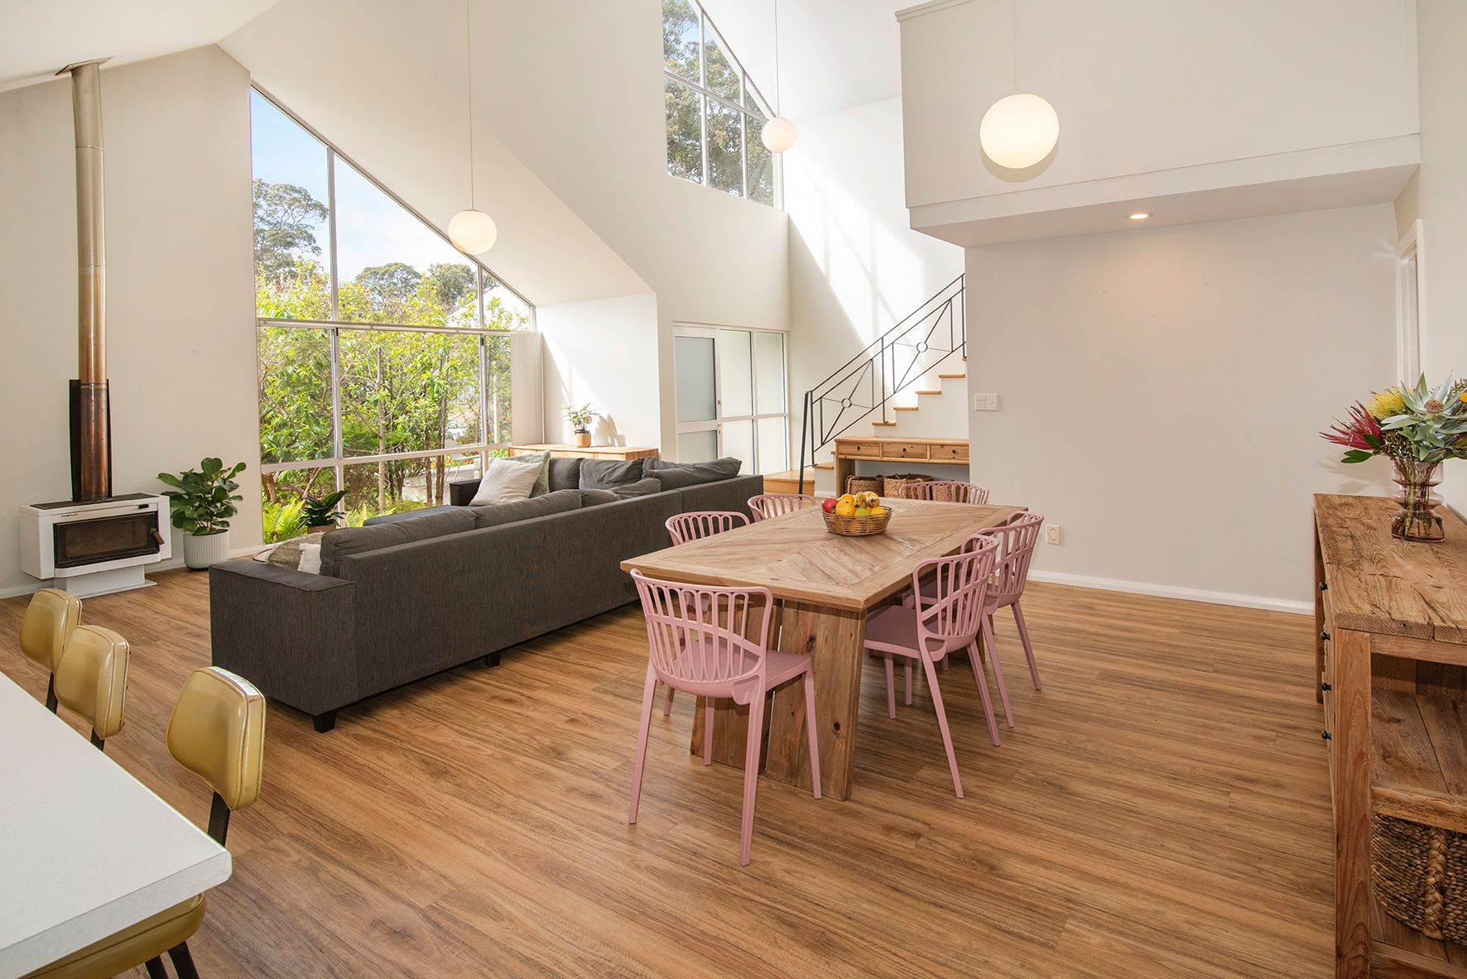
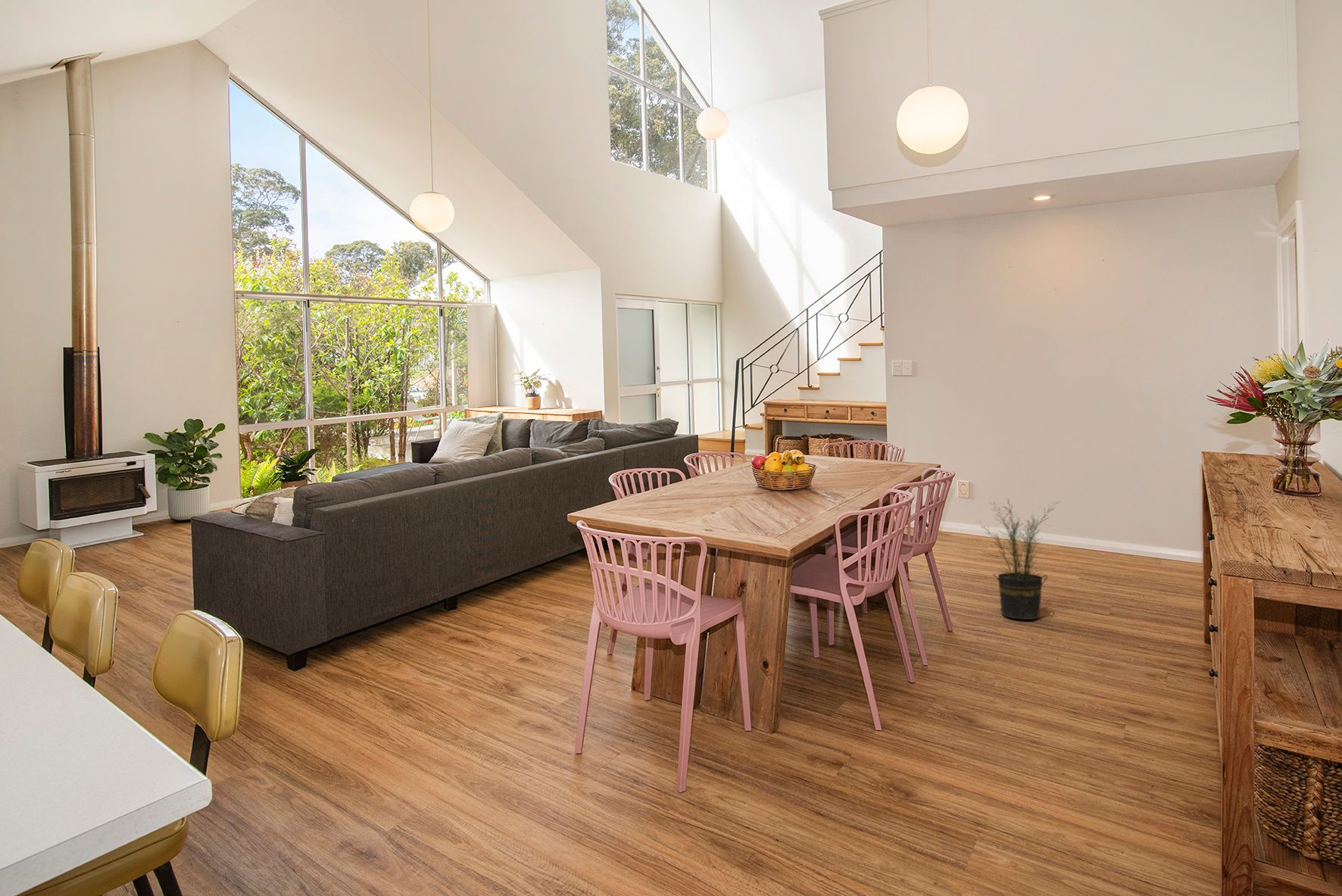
+ potted plant [975,497,1062,620]
